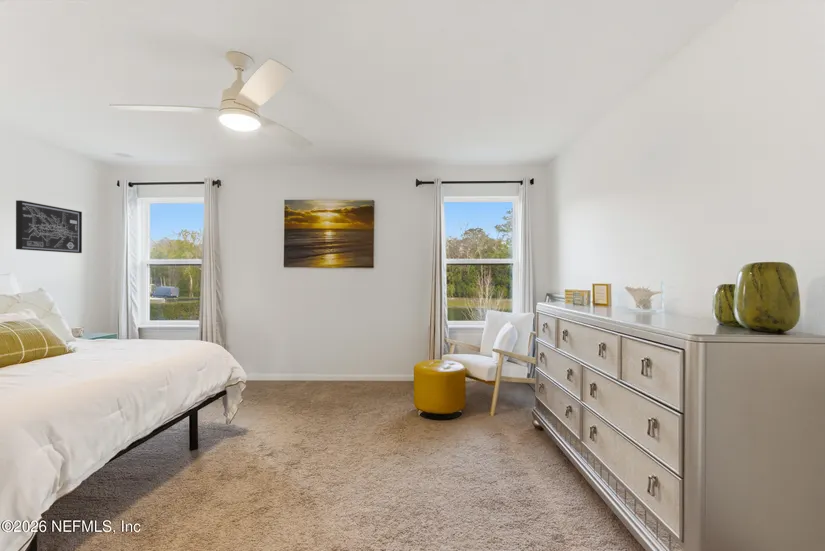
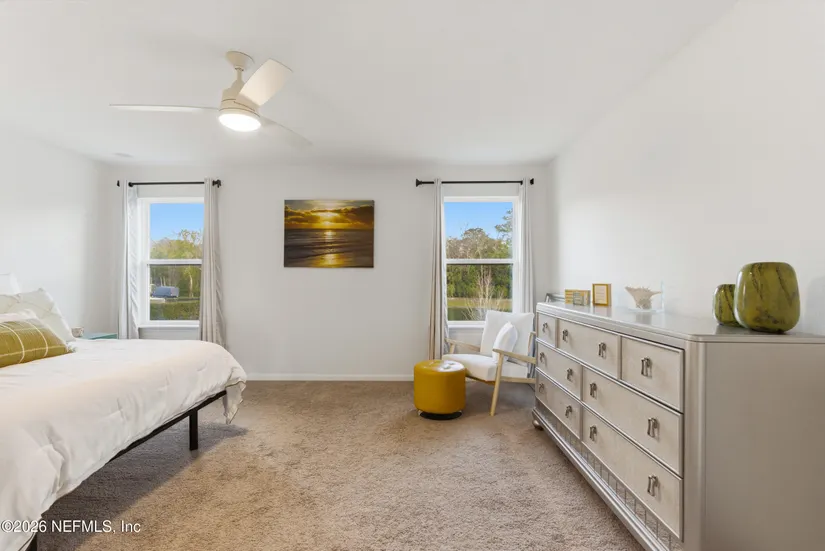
- wall art [15,199,83,254]
